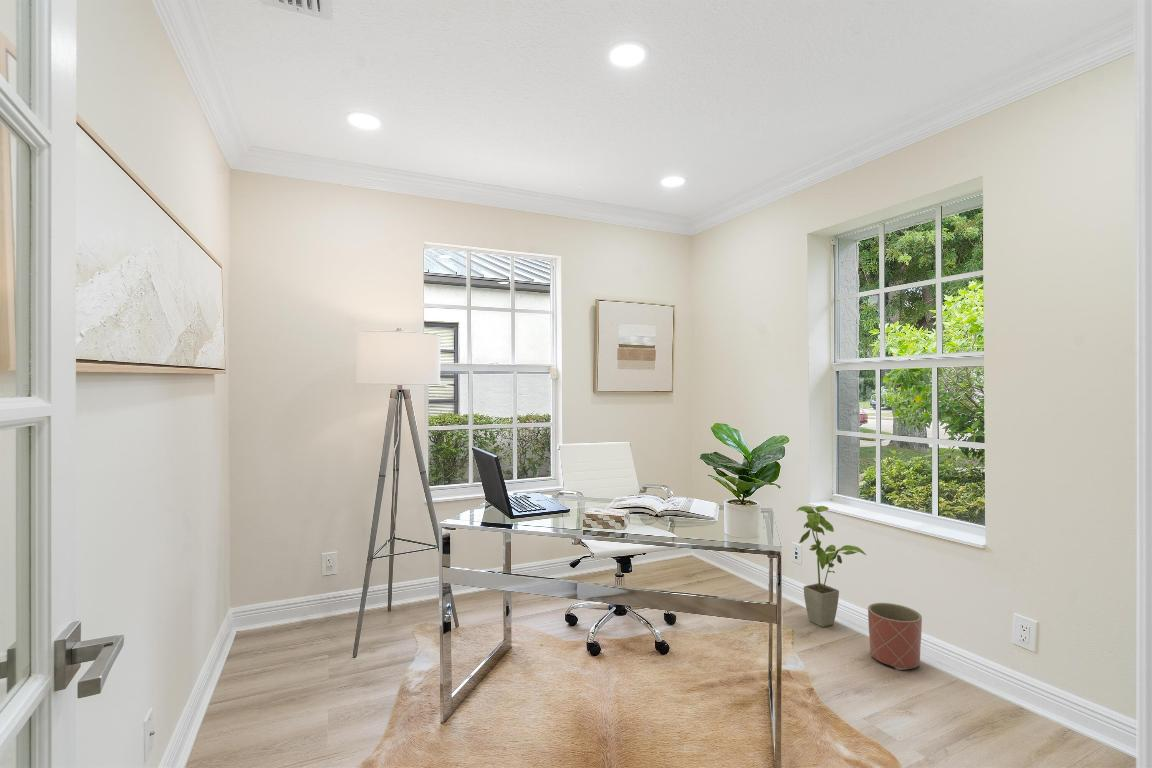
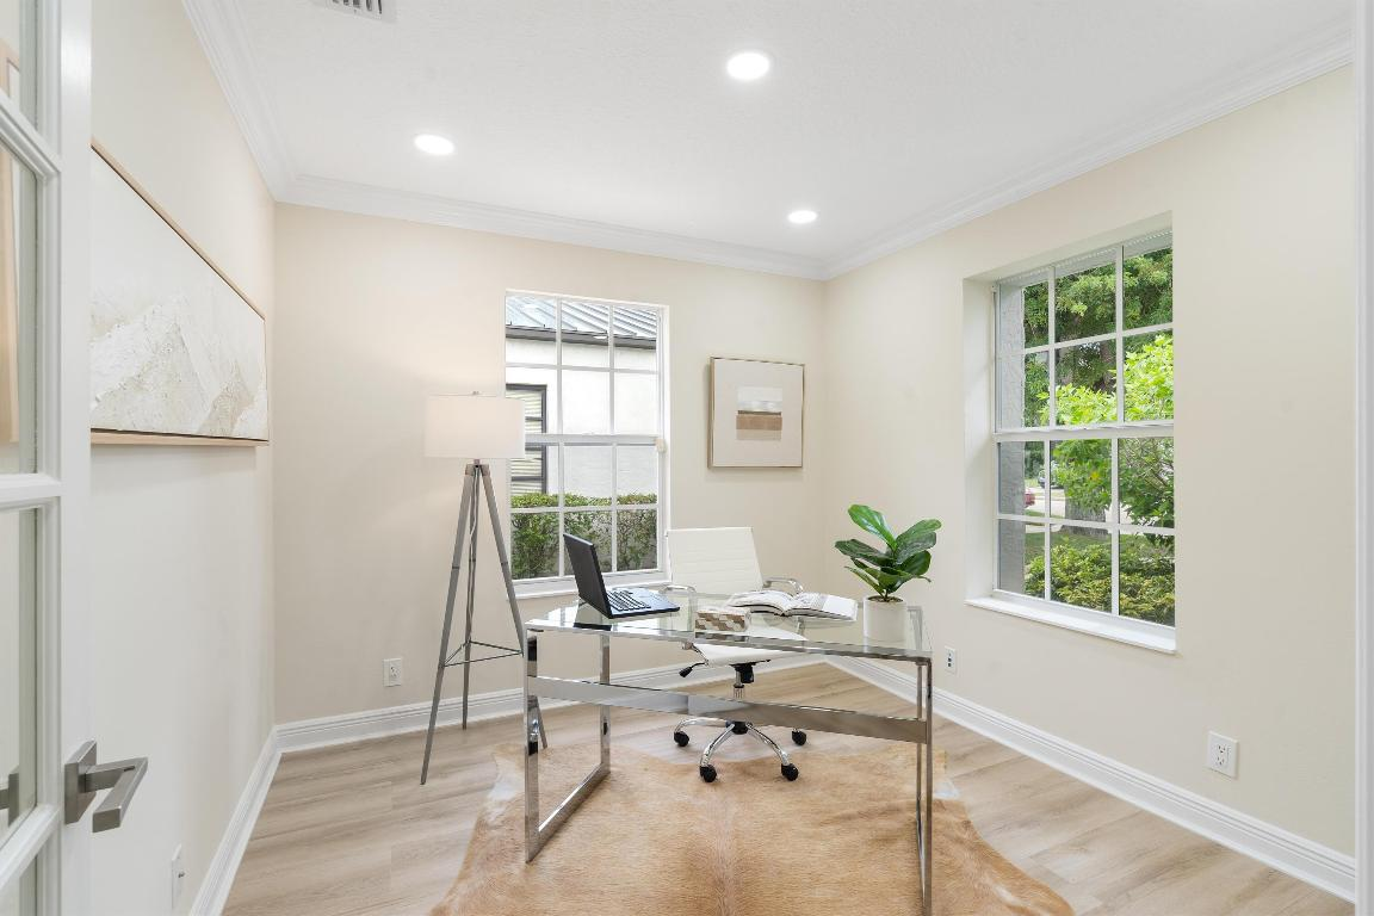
- planter [867,602,923,671]
- house plant [796,505,867,628]
